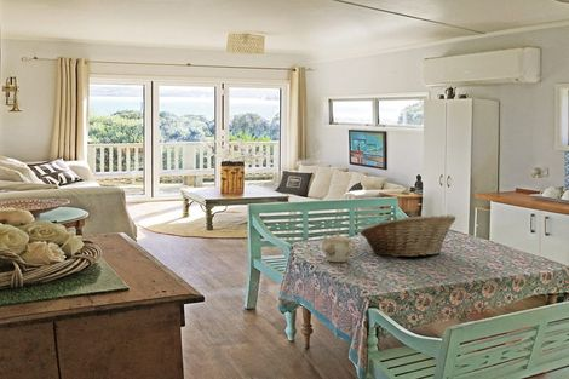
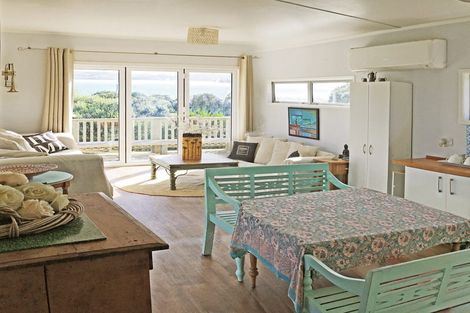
- teapot [321,232,357,263]
- fruit basket [360,214,458,258]
